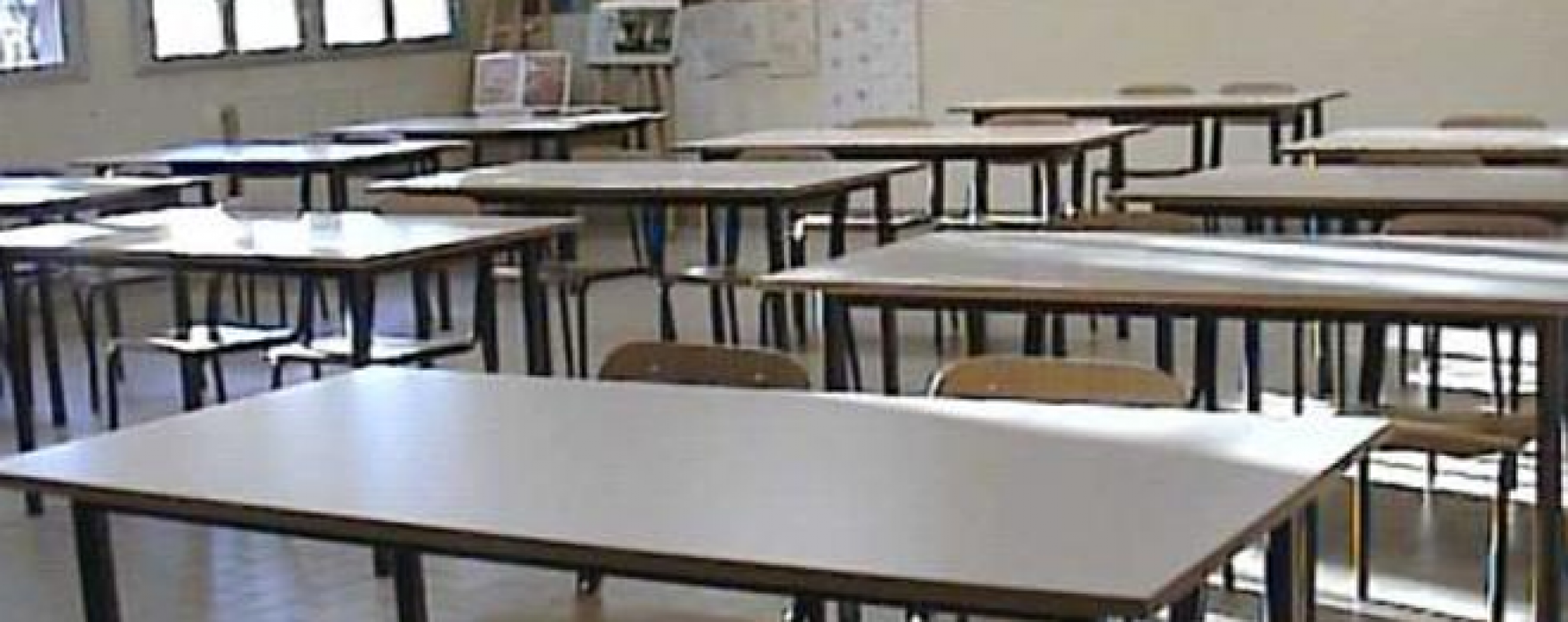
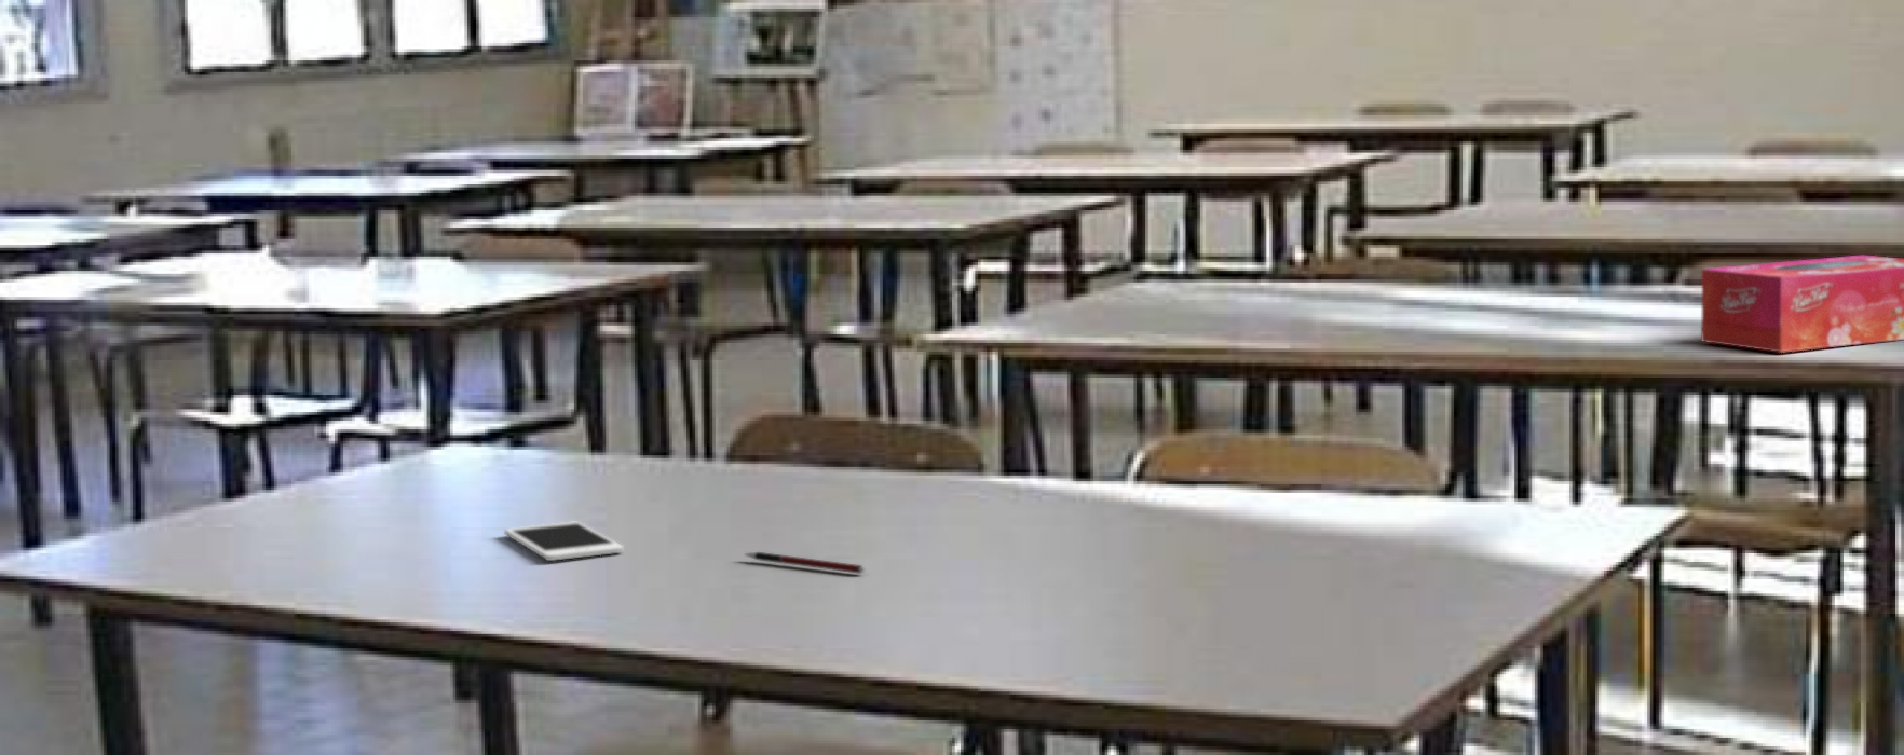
+ pen [743,551,867,575]
+ tissue box [1700,254,1904,353]
+ cell phone [503,520,624,562]
